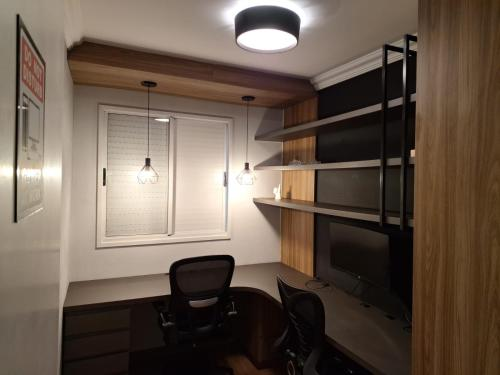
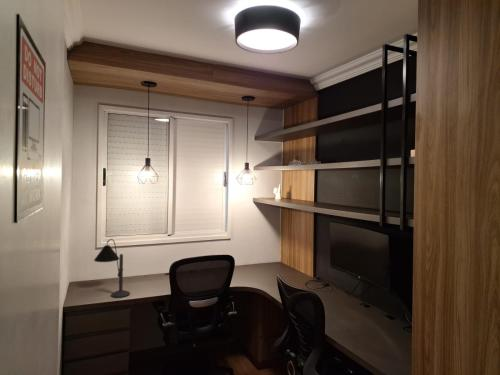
+ desk lamp [93,238,131,298]
